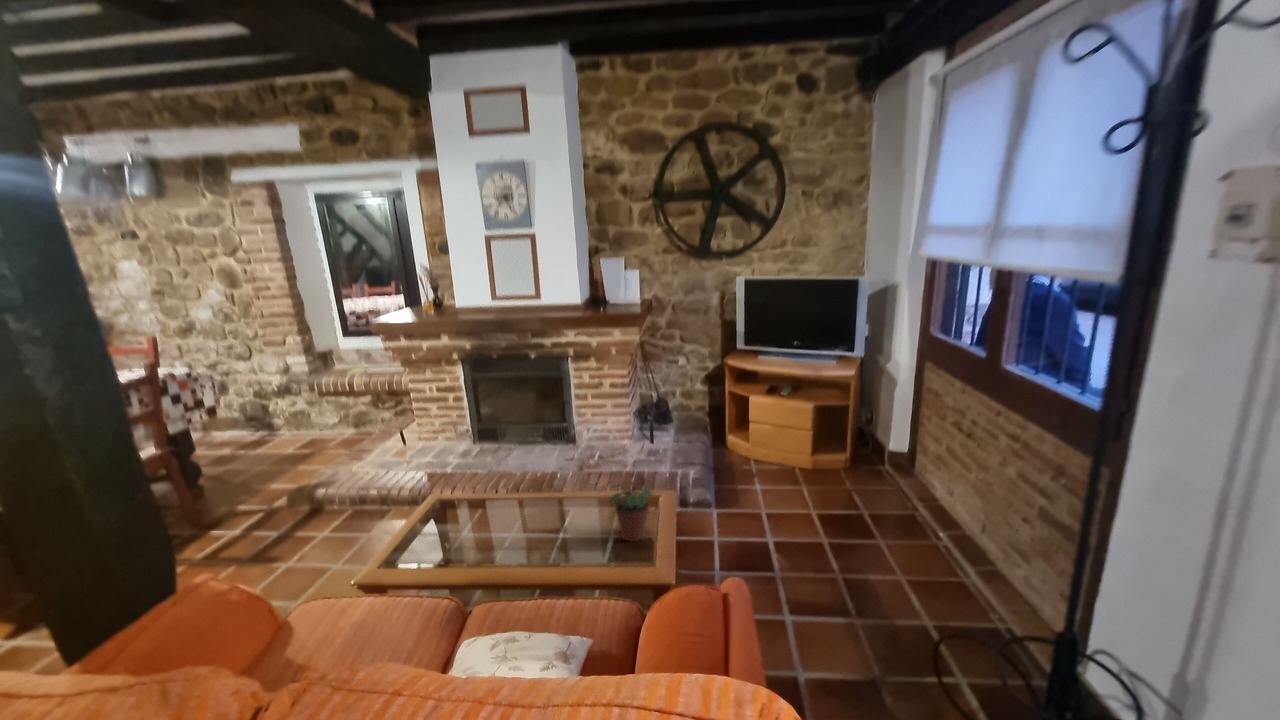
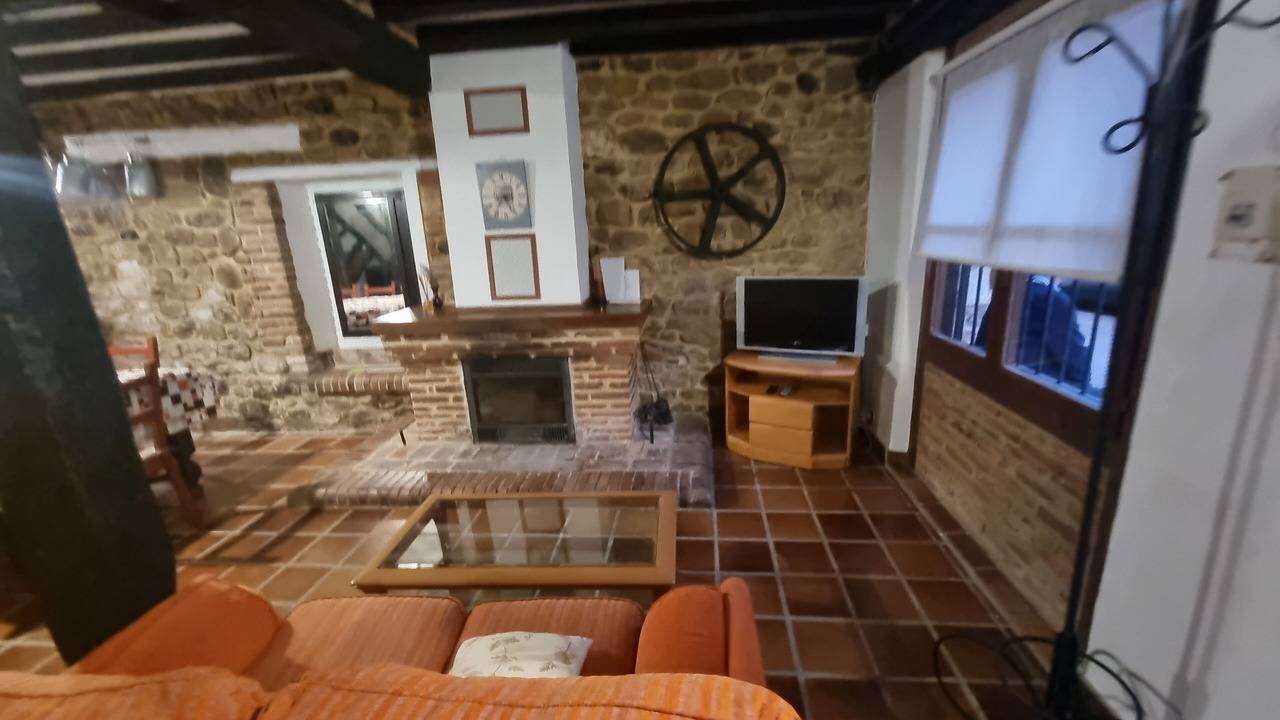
- potted plant [609,480,654,543]
